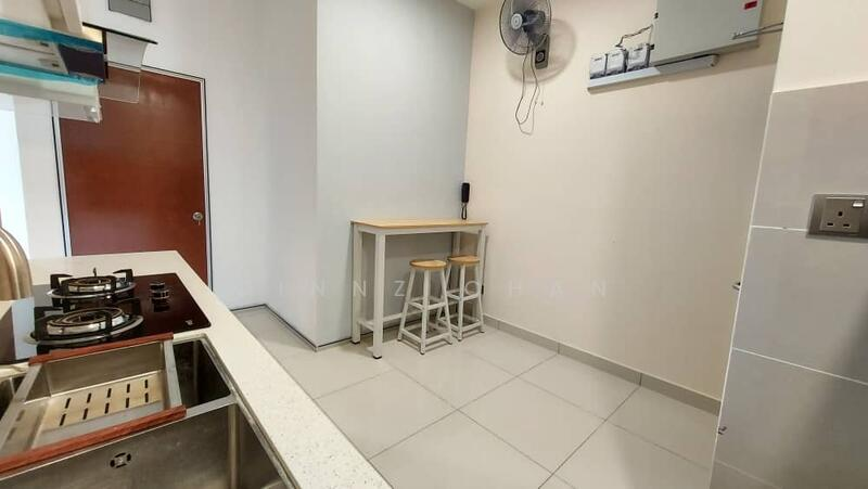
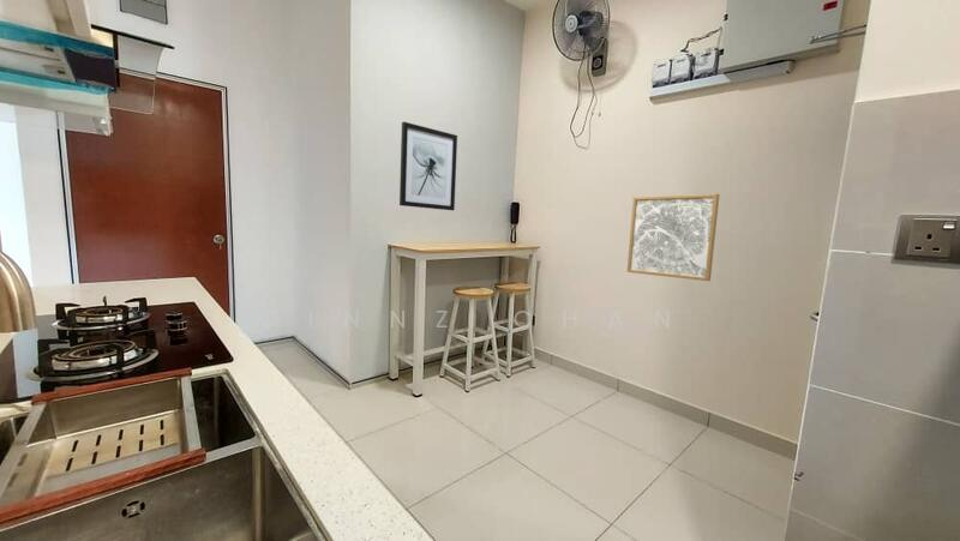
+ wall art [626,193,720,282]
+ wall art [398,121,458,211]
